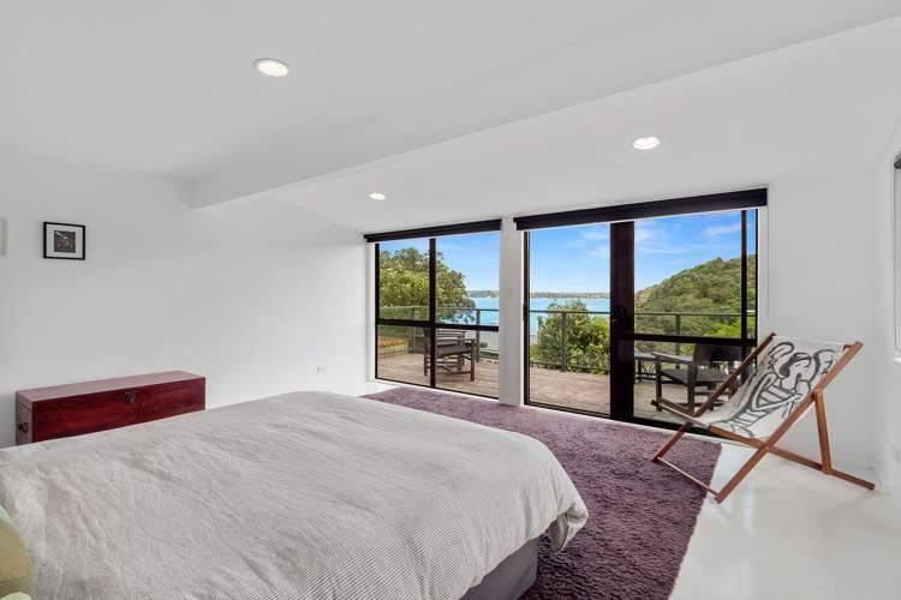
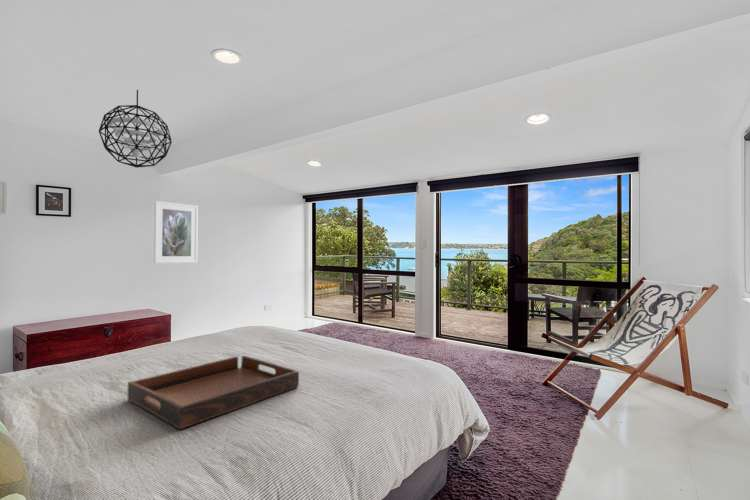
+ pendant light [98,89,173,168]
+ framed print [153,200,199,264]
+ serving tray [127,355,300,430]
